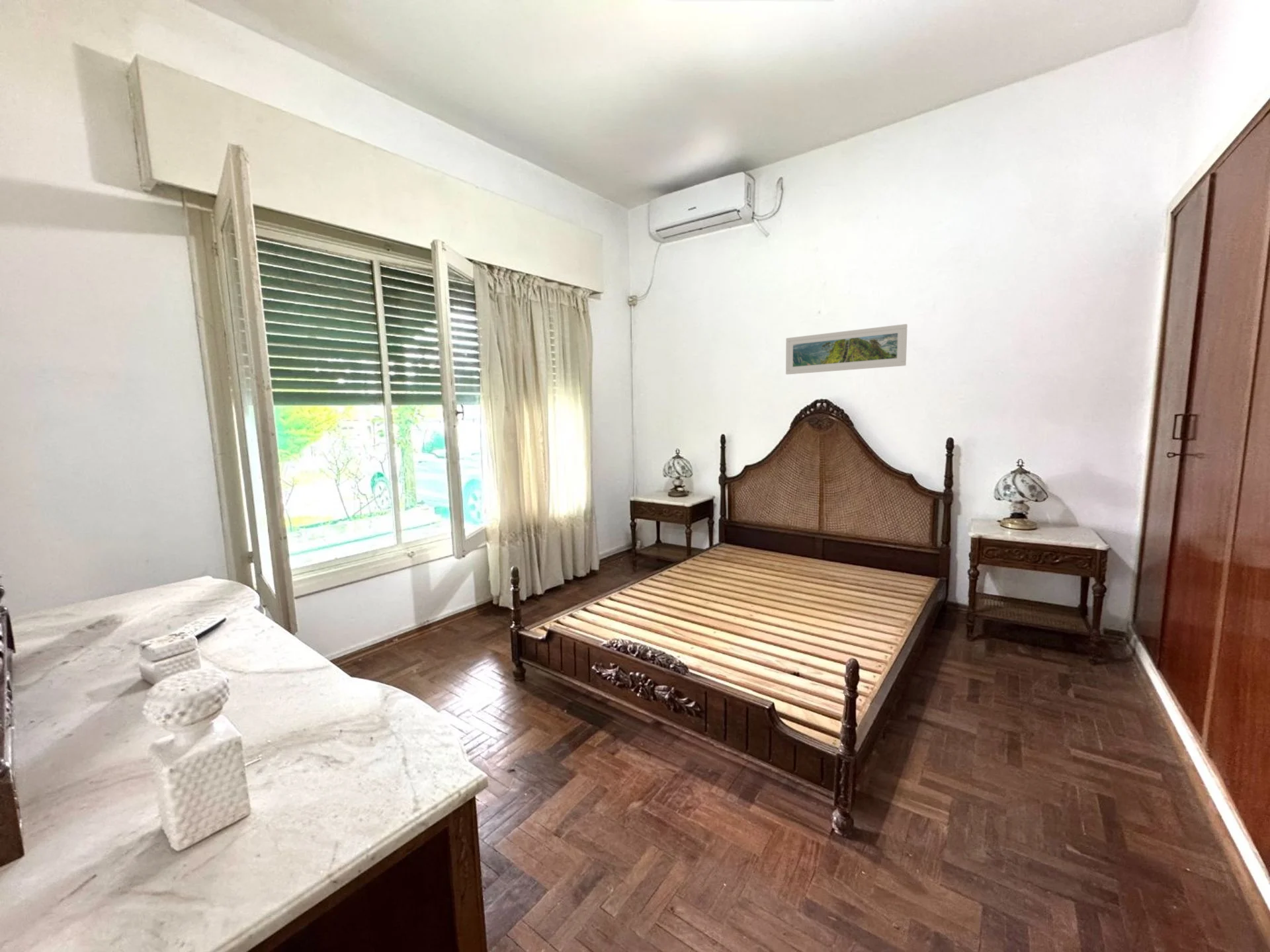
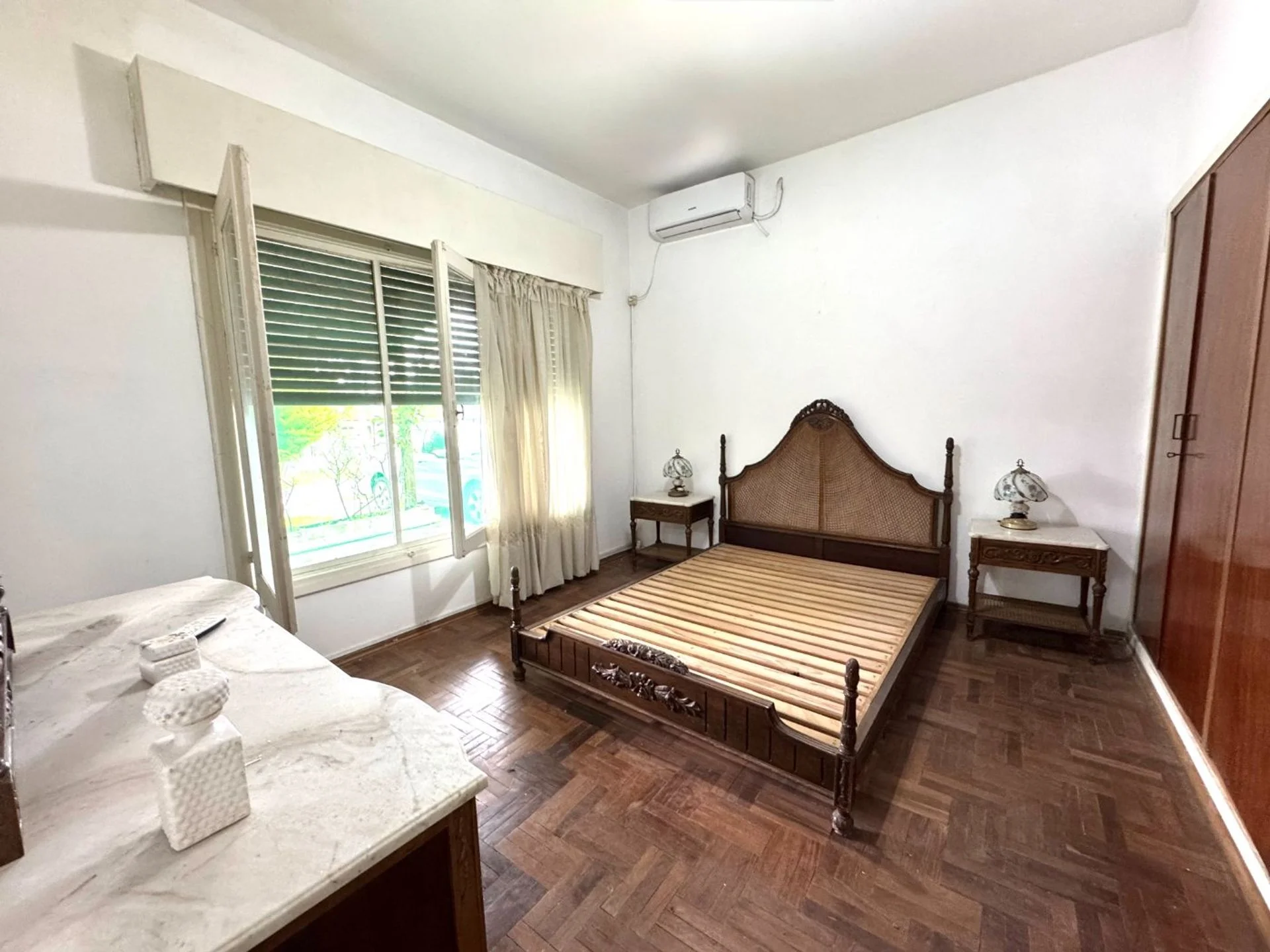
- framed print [785,323,908,375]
